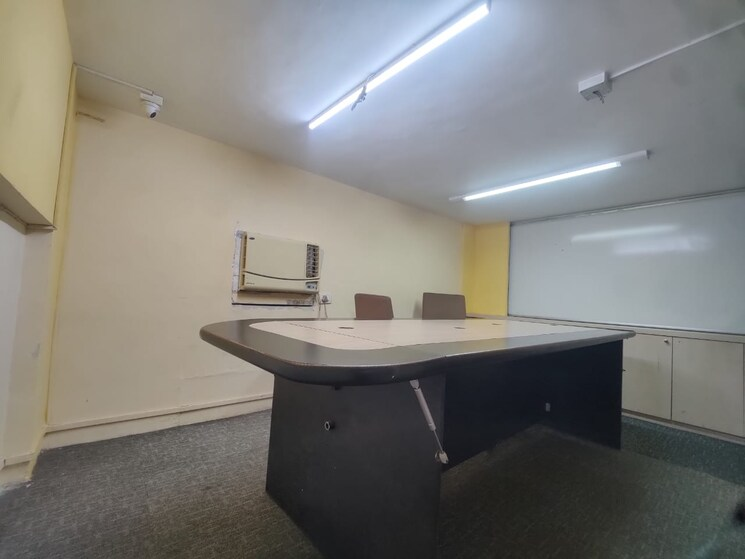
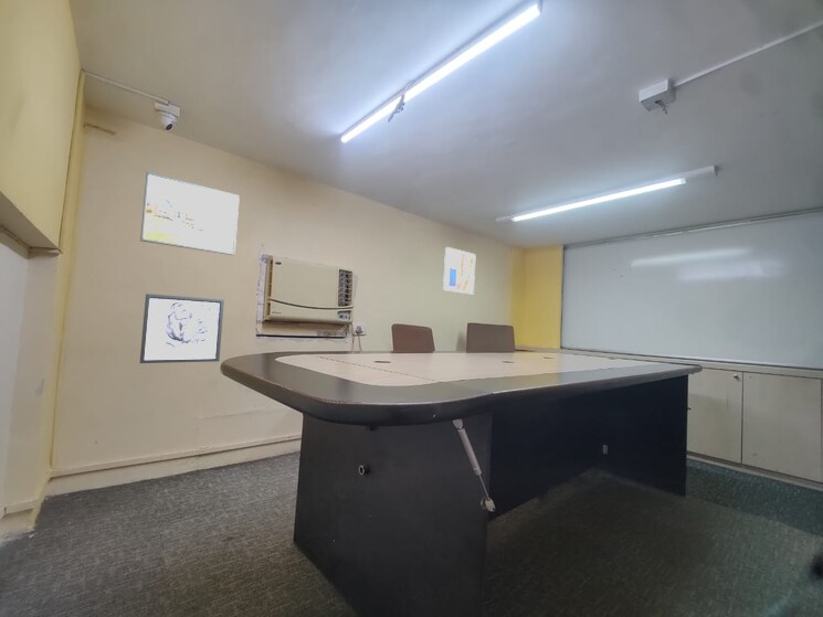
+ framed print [139,171,241,256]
+ wall art [442,246,477,295]
+ wall art [139,292,225,364]
